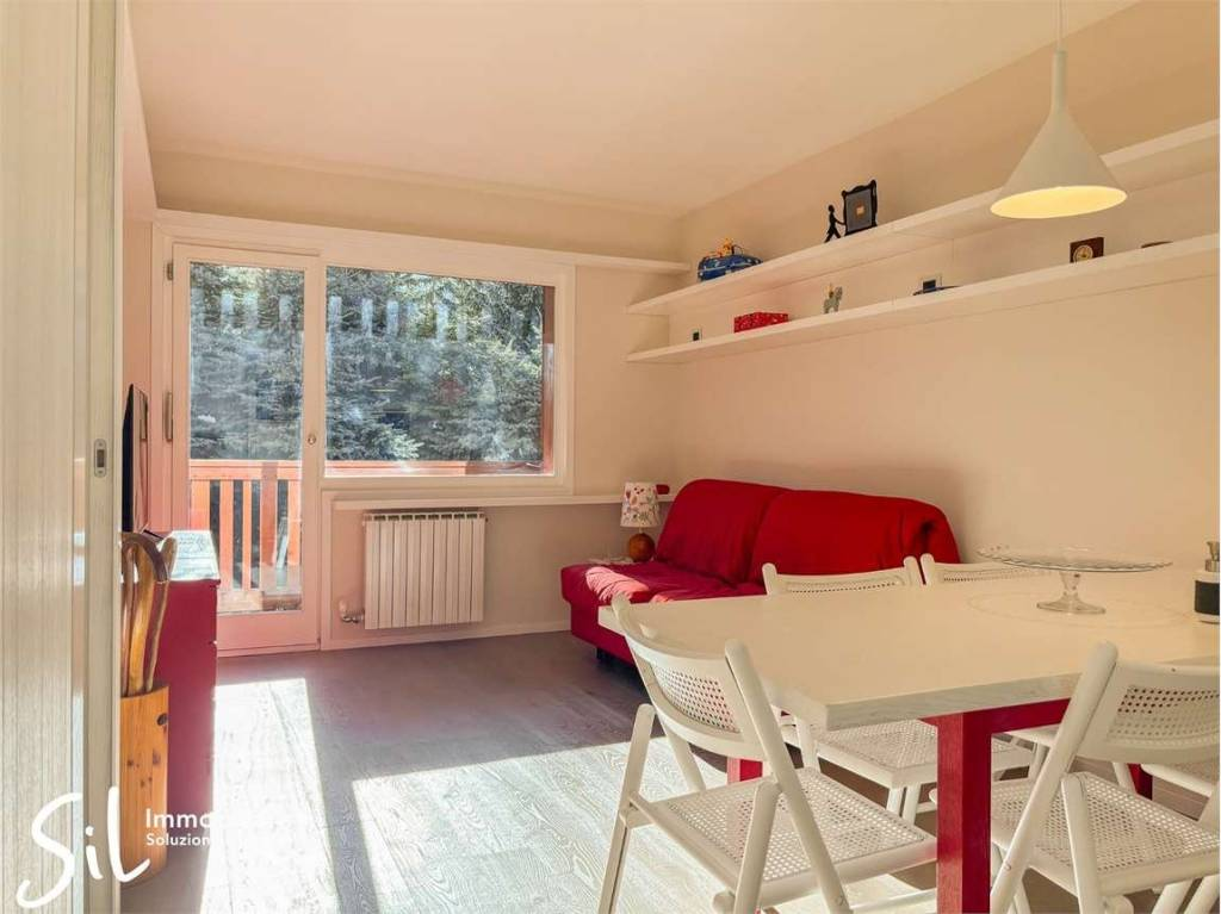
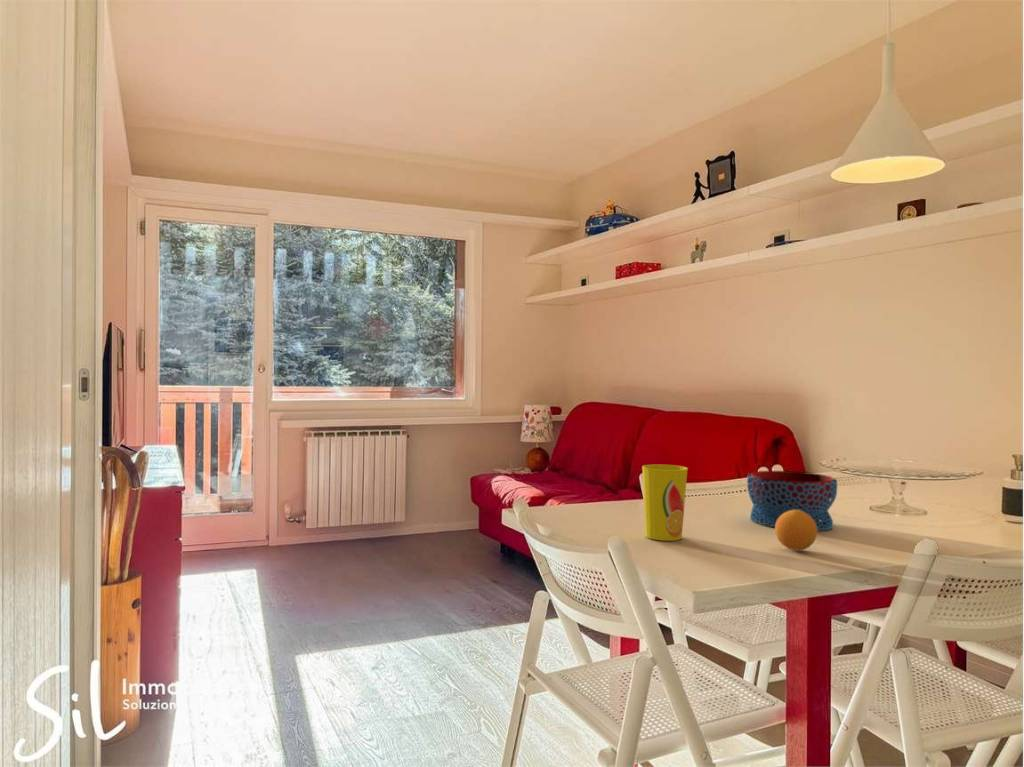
+ bowl [746,470,838,532]
+ cup [641,464,689,542]
+ fruit [774,510,818,551]
